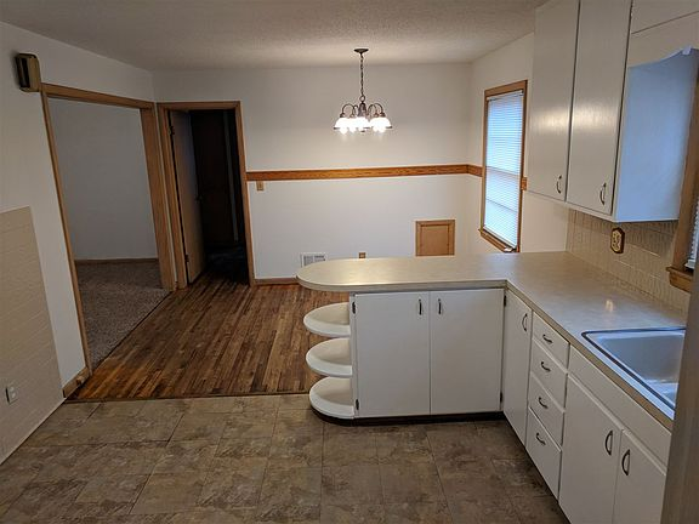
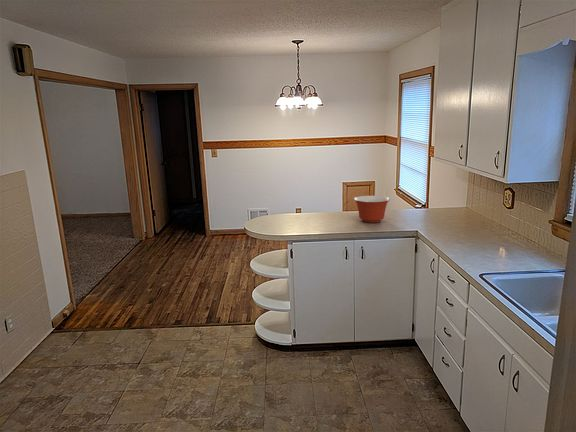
+ mixing bowl [353,195,391,223]
